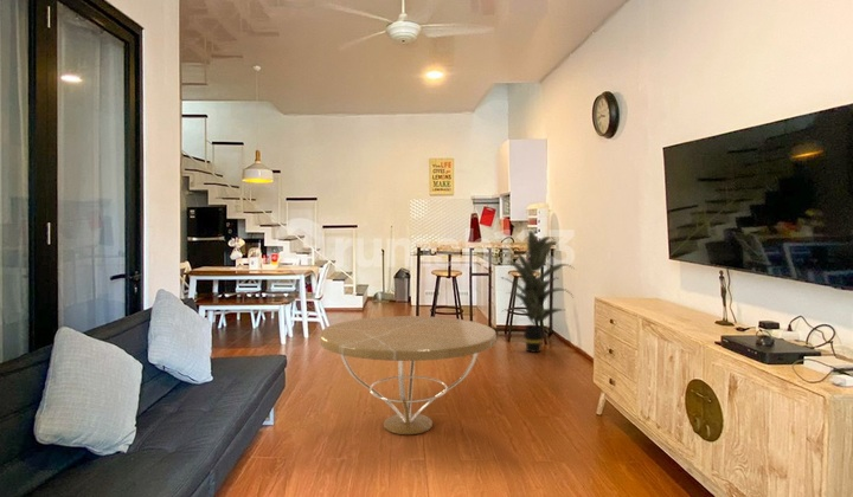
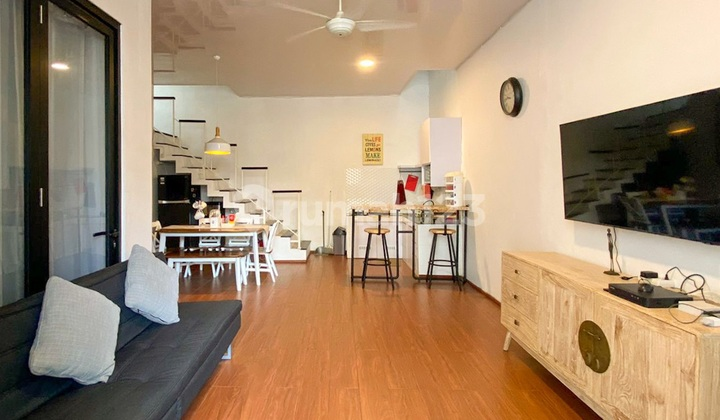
- coffee table [318,315,498,435]
- indoor plant [498,230,577,354]
